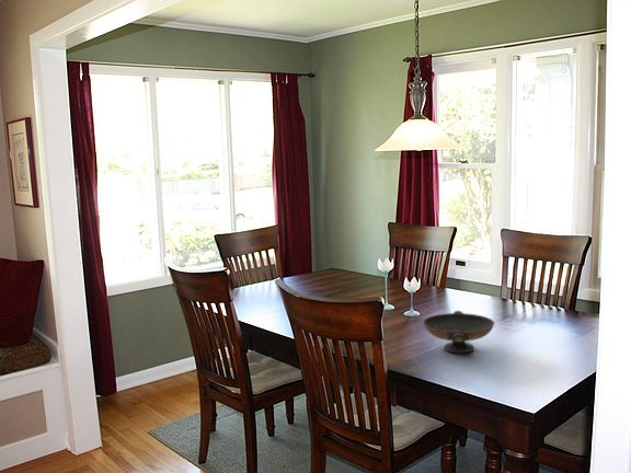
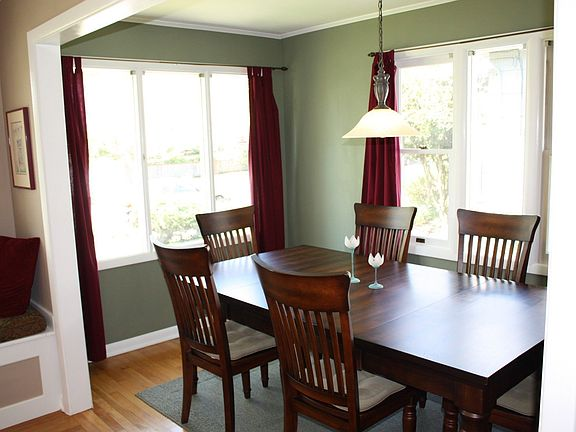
- decorative bowl [422,310,495,354]
